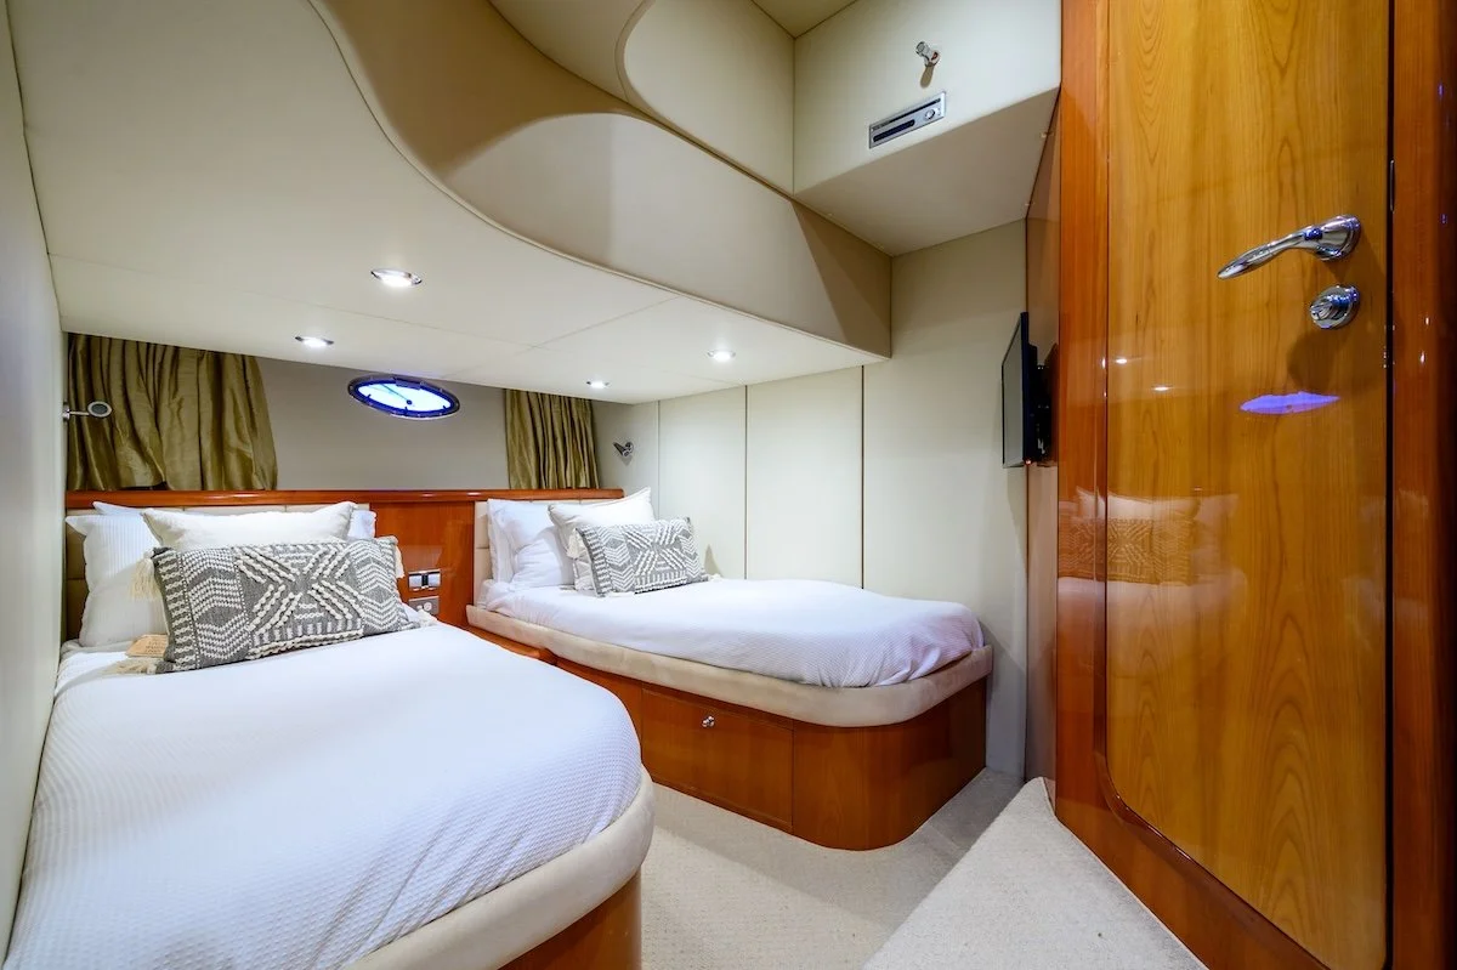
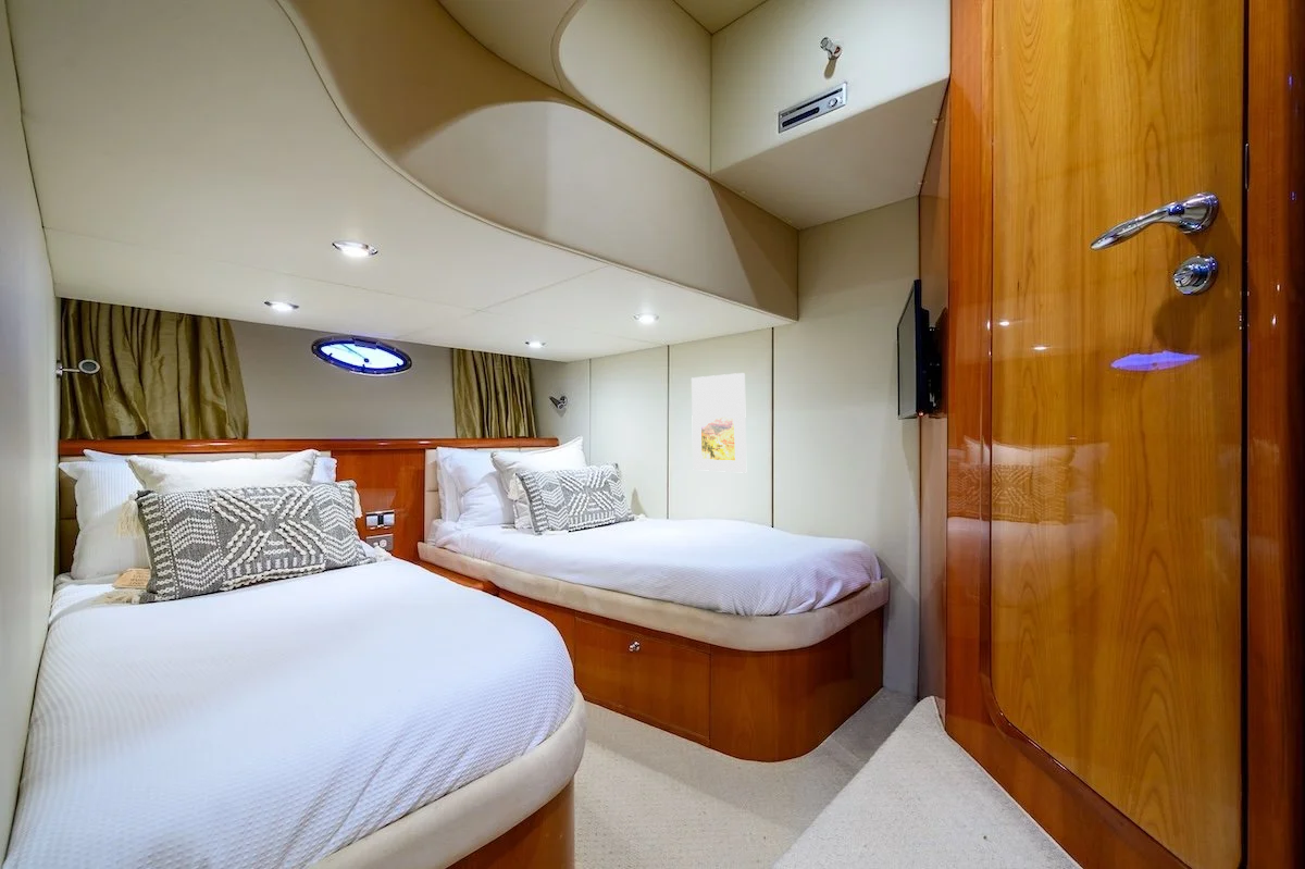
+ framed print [691,372,747,474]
